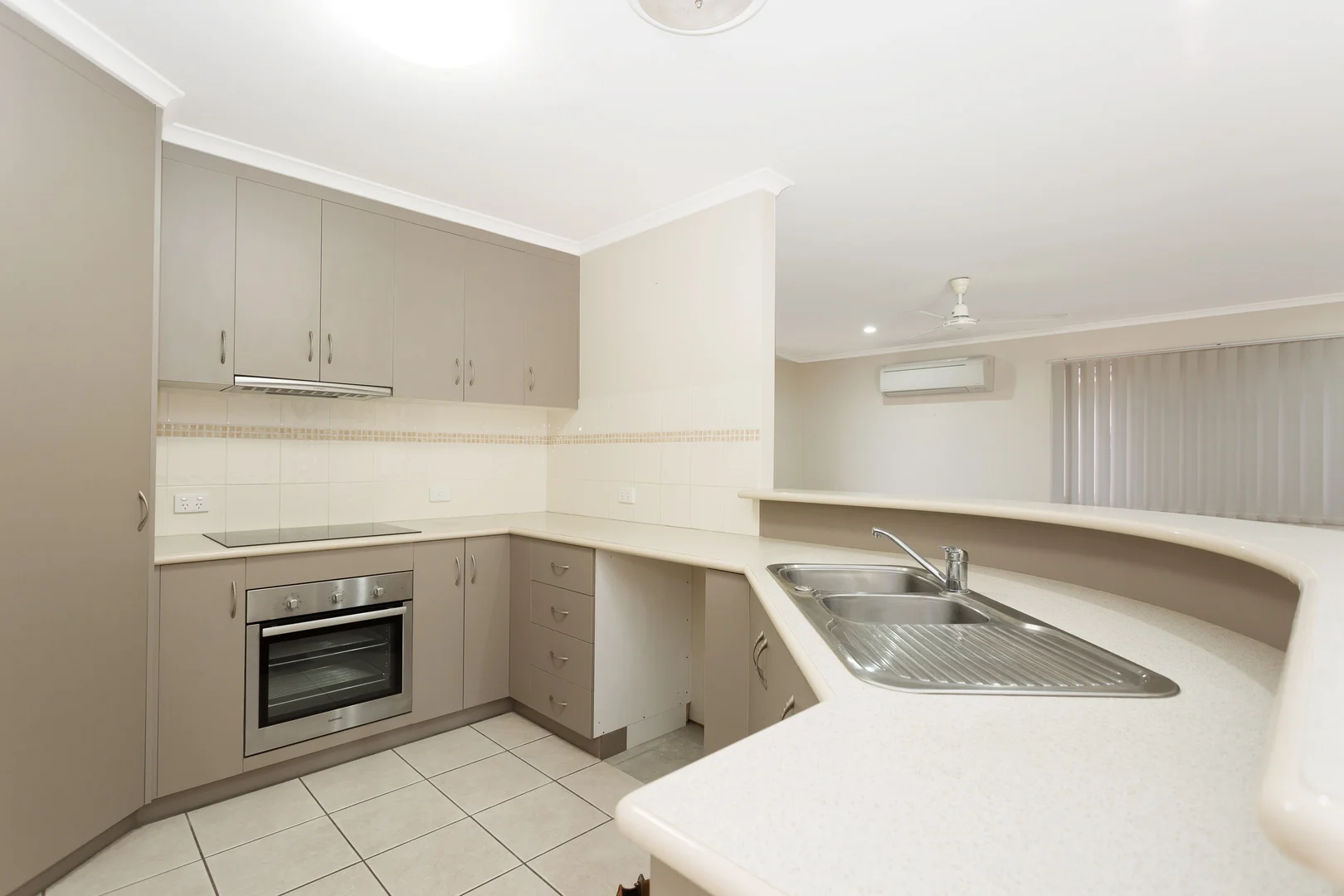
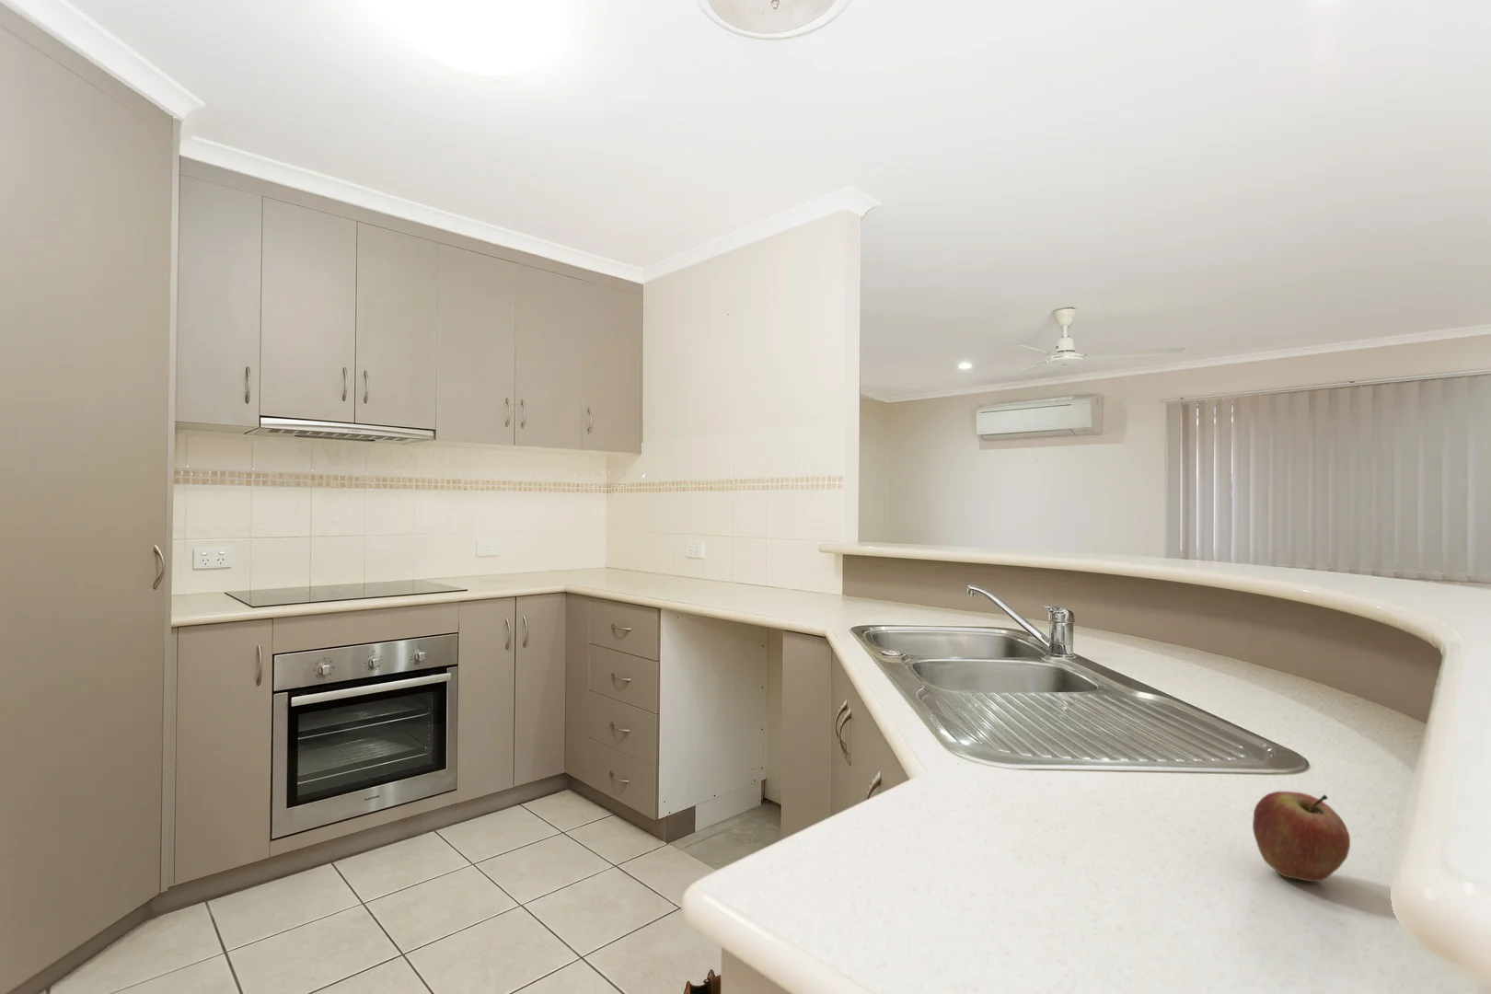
+ fruit [1251,791,1351,883]
